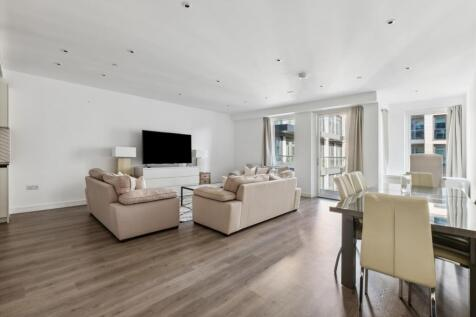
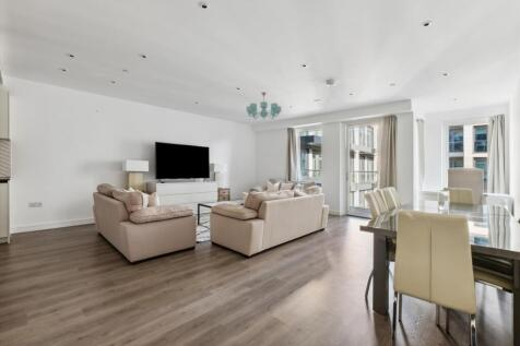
+ chandelier [246,91,282,121]
